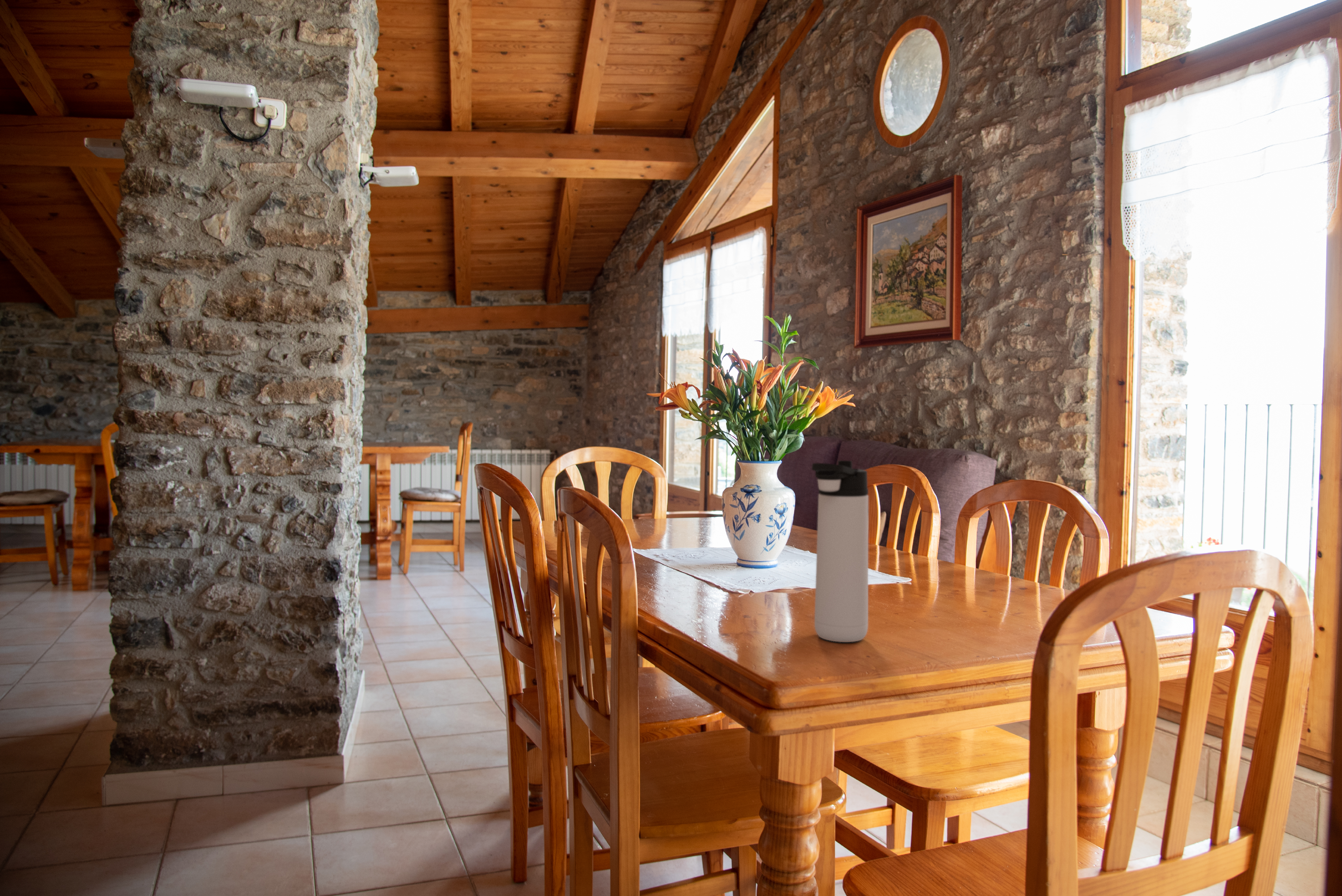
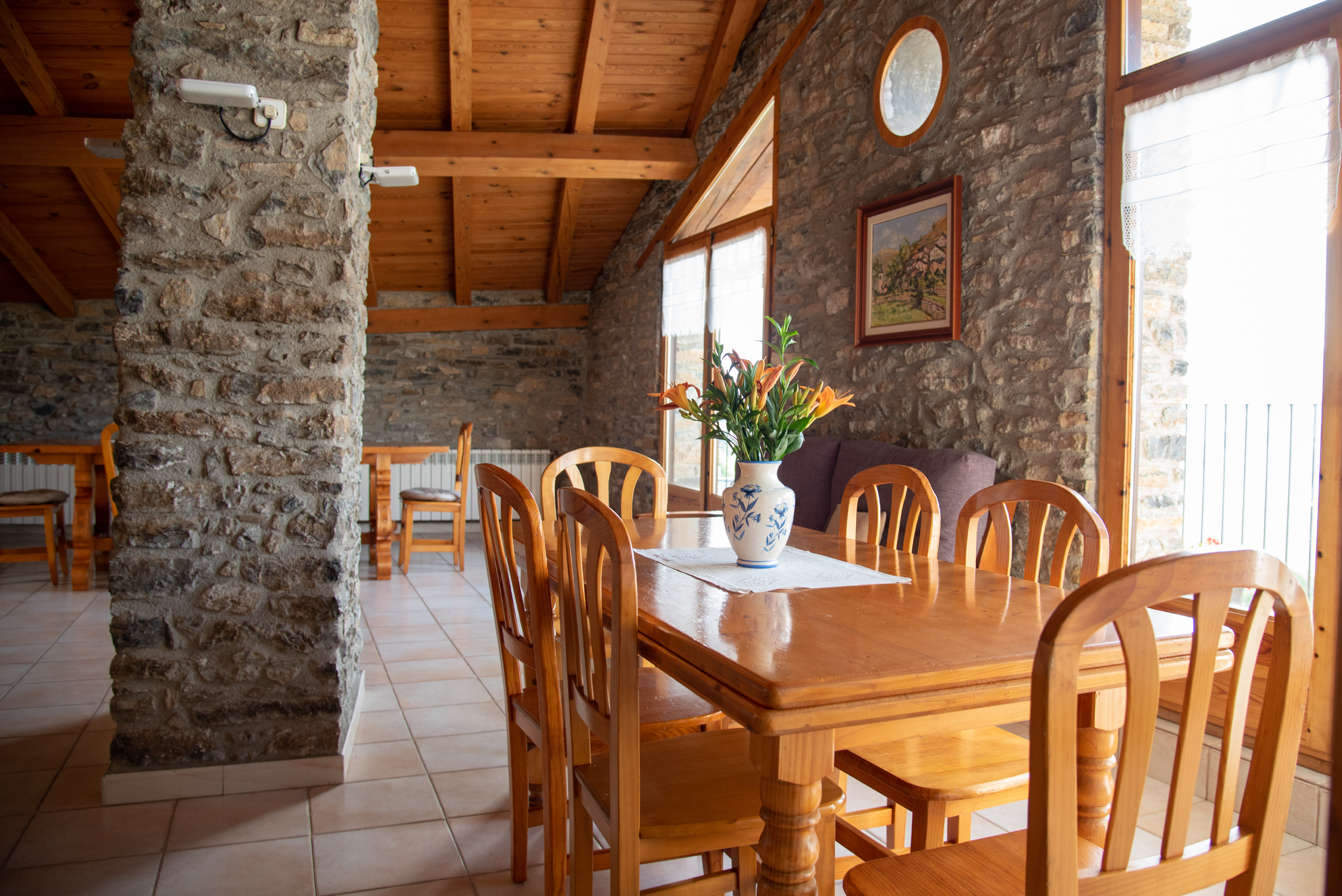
- thermos bottle [812,460,869,642]
